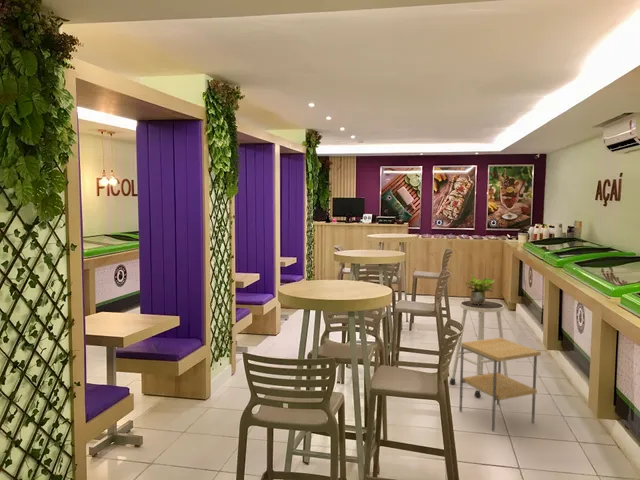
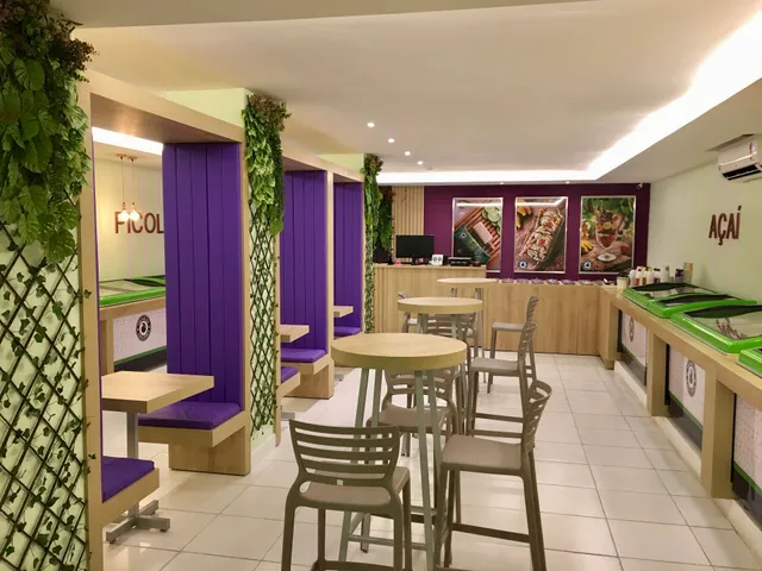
- side table [458,337,542,432]
- stool [449,299,509,398]
- potted plant [464,273,496,305]
